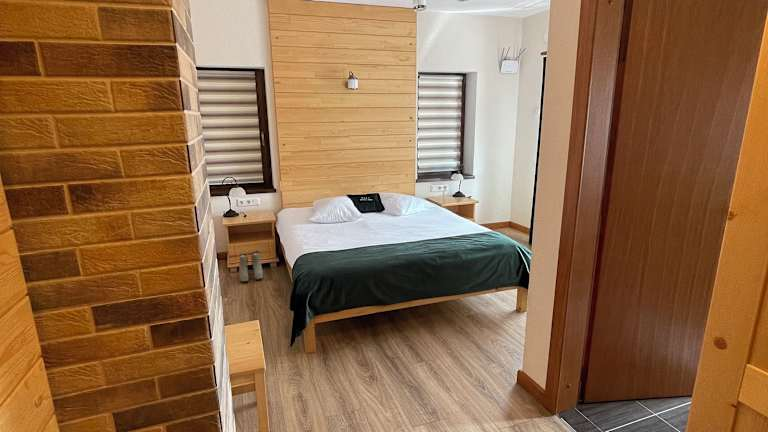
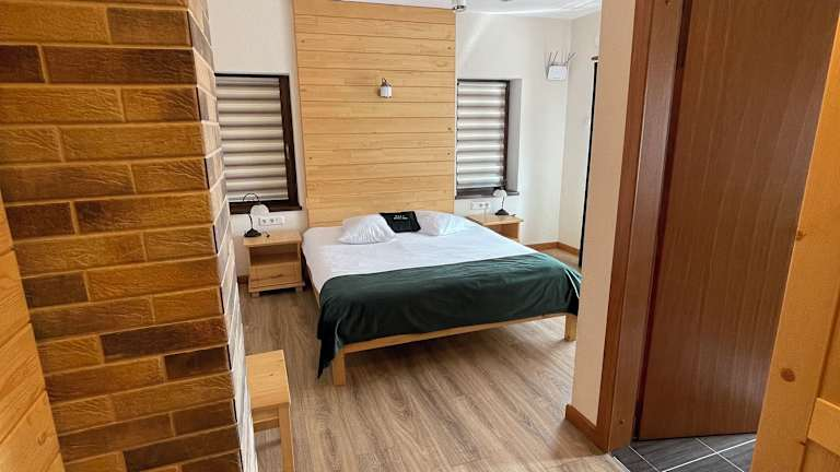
- boots [238,251,264,283]
